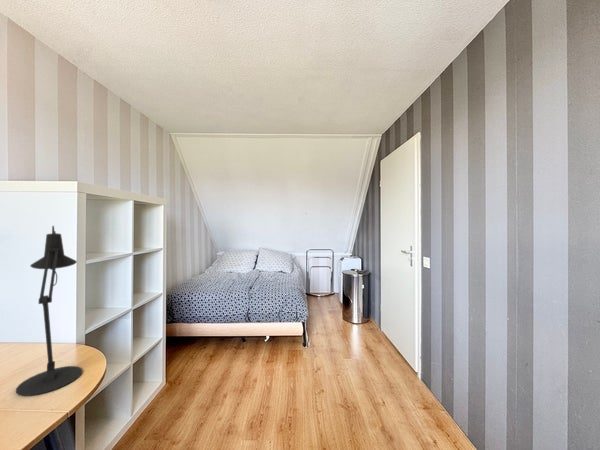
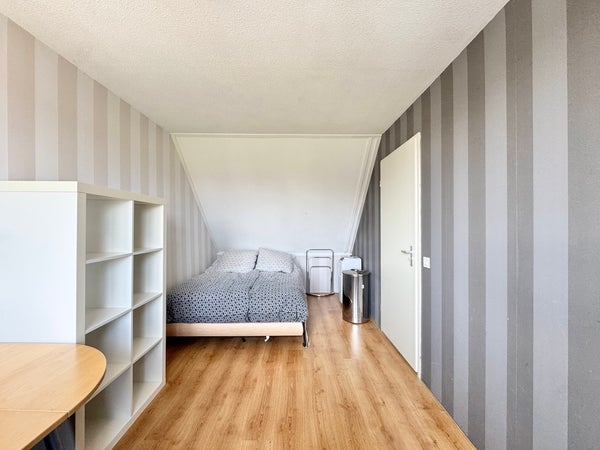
- desk lamp [15,225,83,397]
